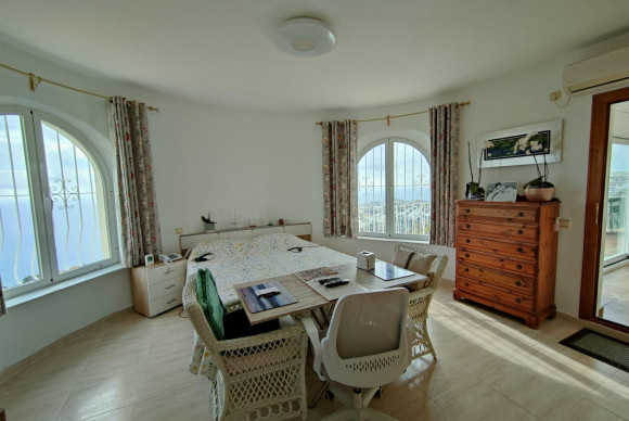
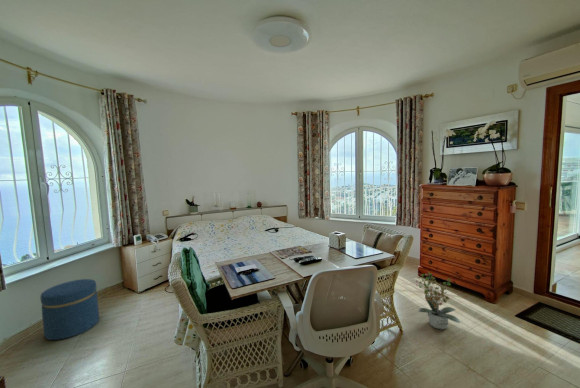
+ potted plant [415,270,461,330]
+ ottoman [40,278,100,341]
